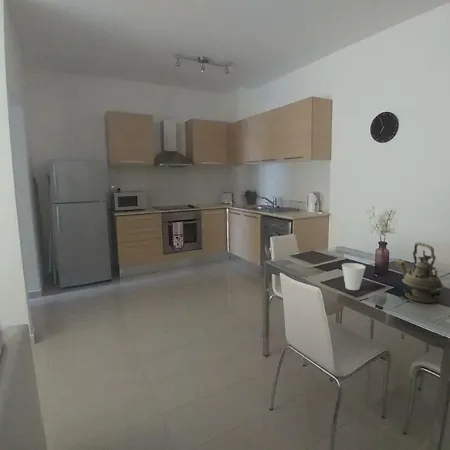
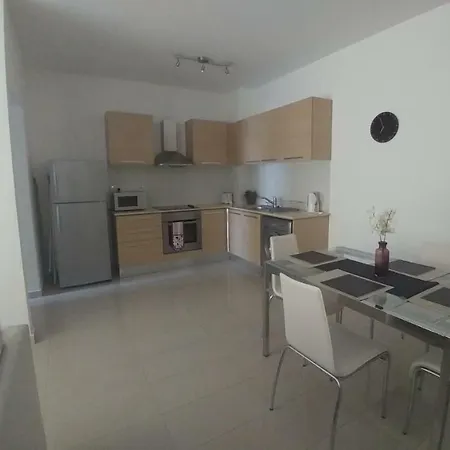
- cup [341,262,367,291]
- teapot [393,241,445,304]
